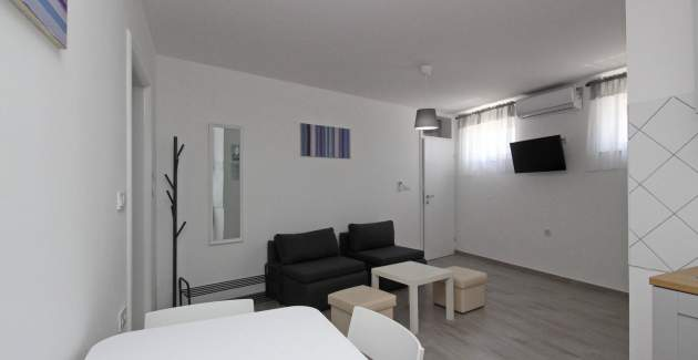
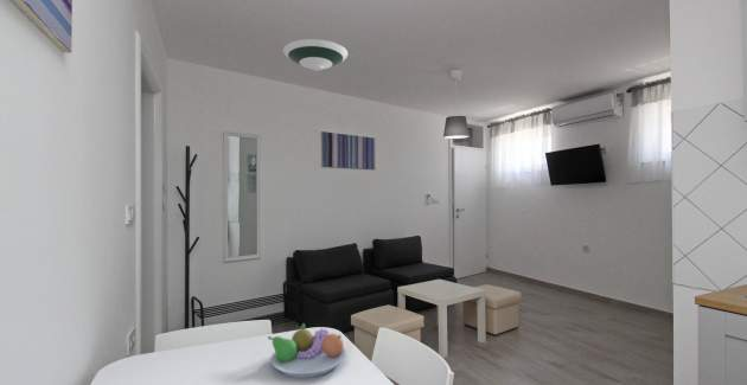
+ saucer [282,38,349,72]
+ fruit bowl [267,322,347,379]
